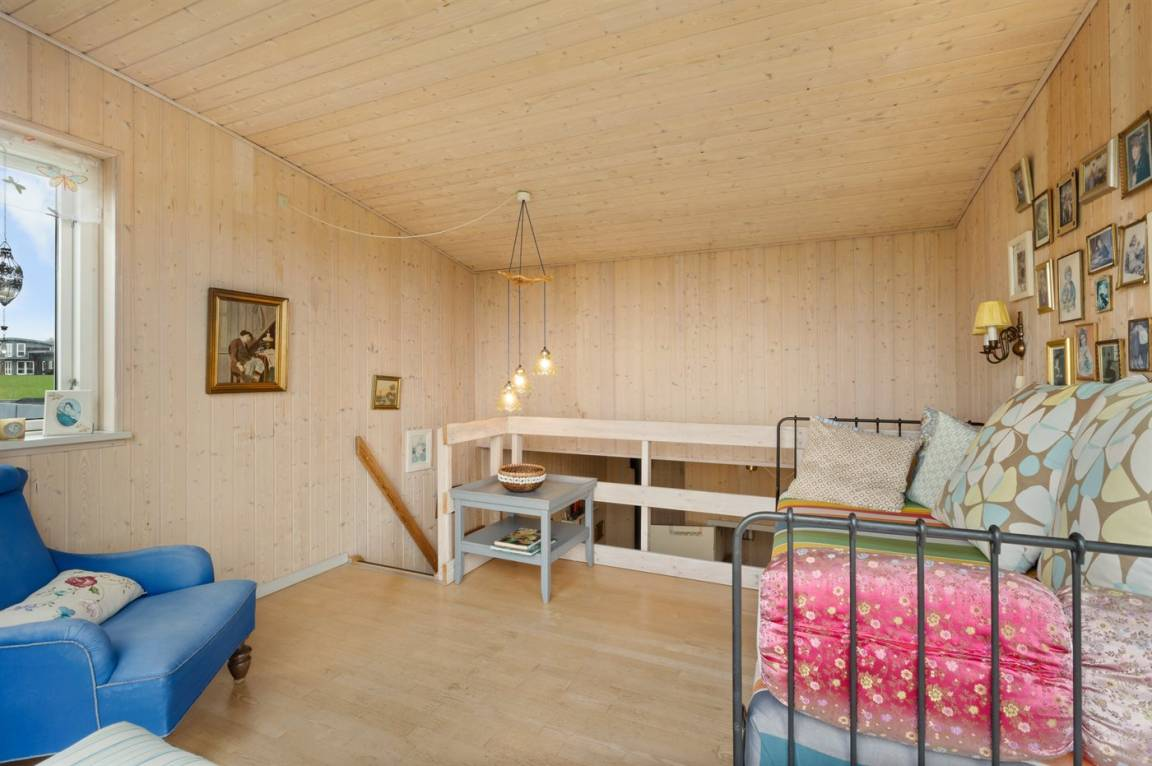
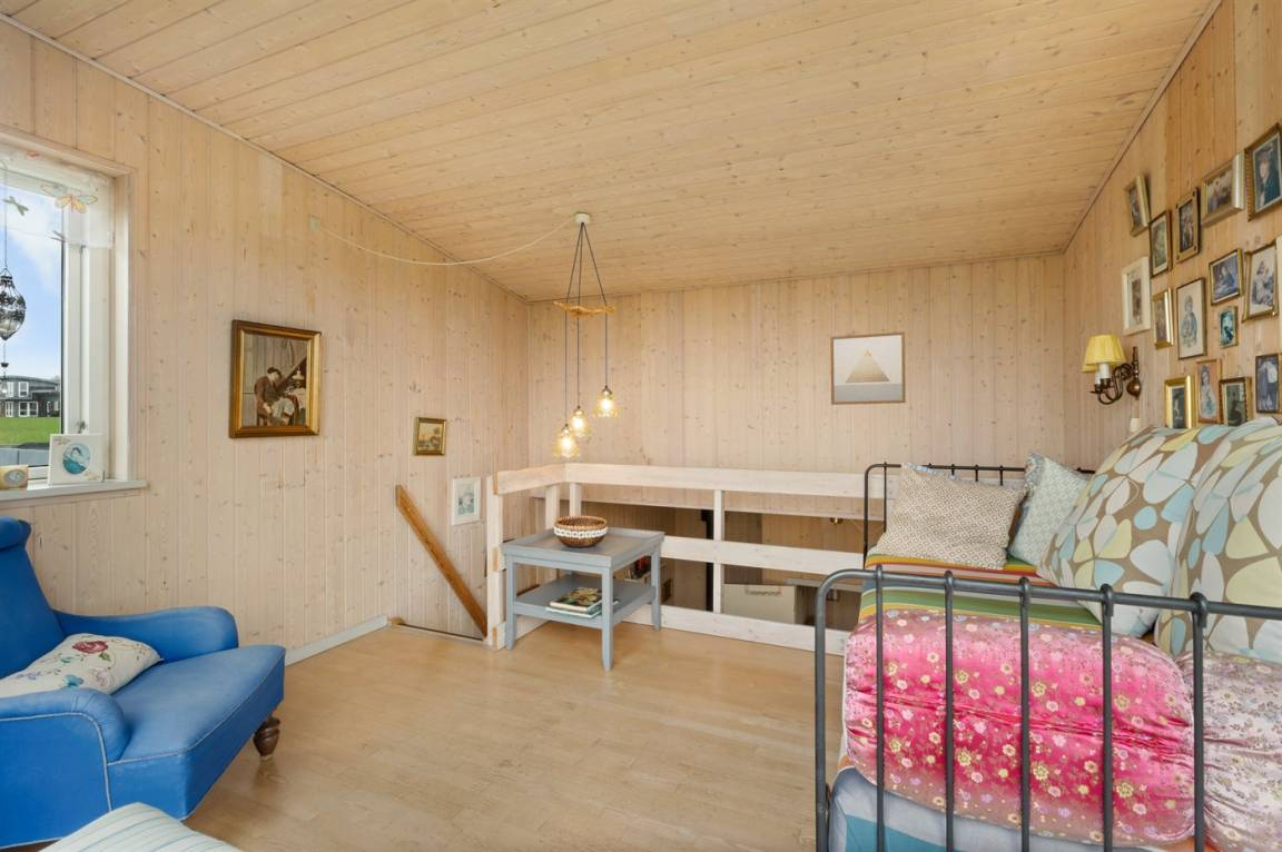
+ wall art [829,331,907,406]
